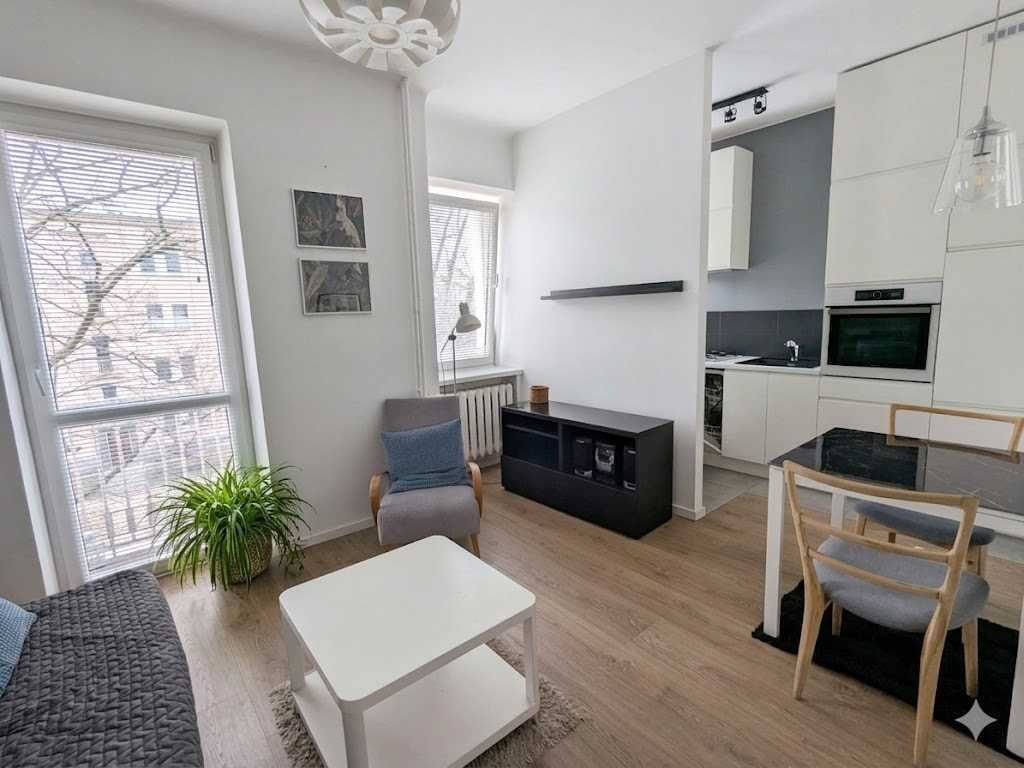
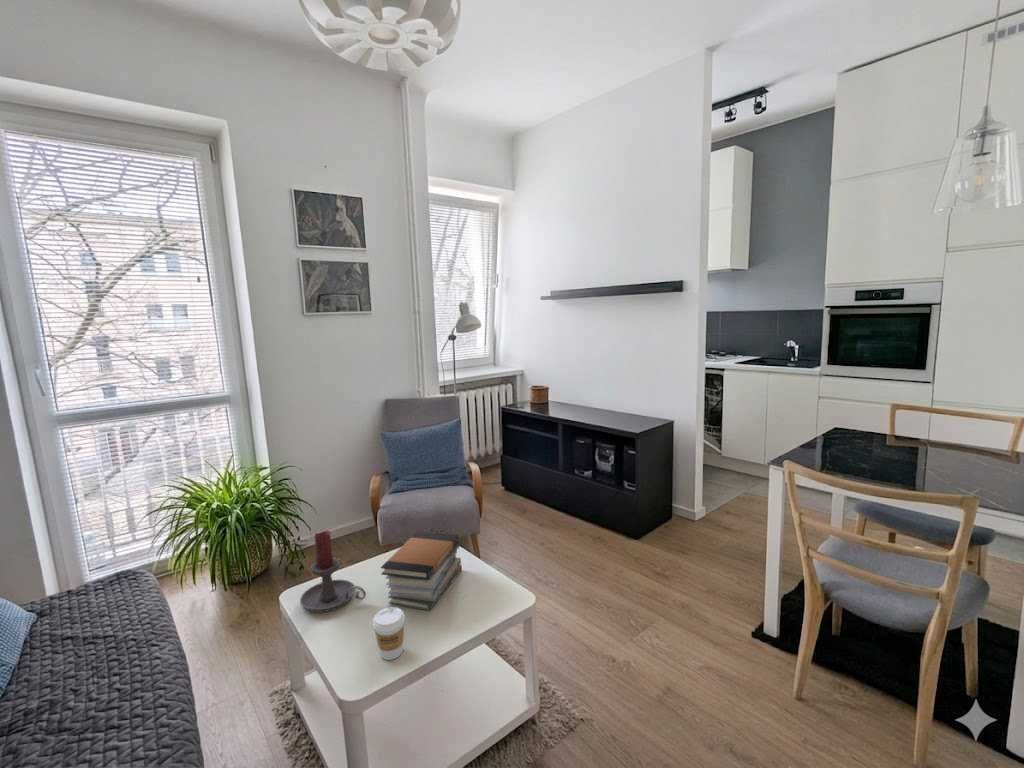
+ coffee cup [372,606,406,661]
+ book stack [380,530,463,612]
+ candle holder [299,529,367,614]
